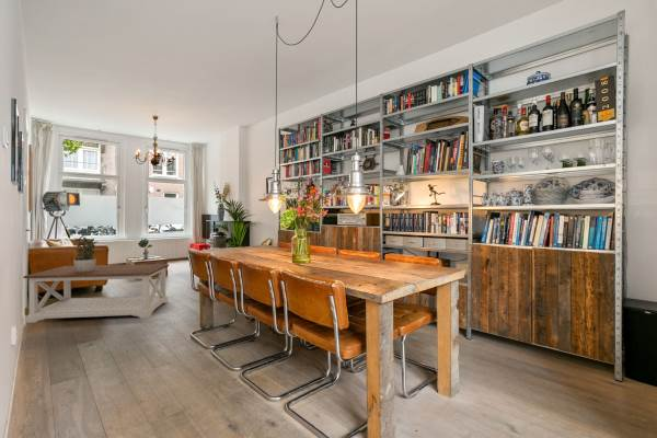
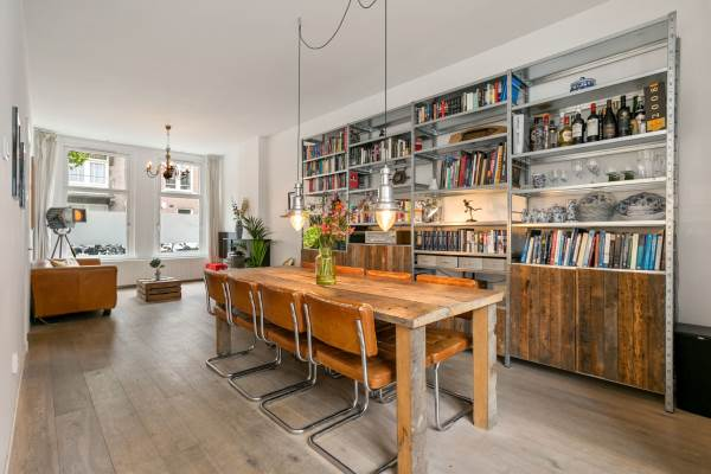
- coffee table [23,263,170,324]
- potted plant [72,234,97,272]
